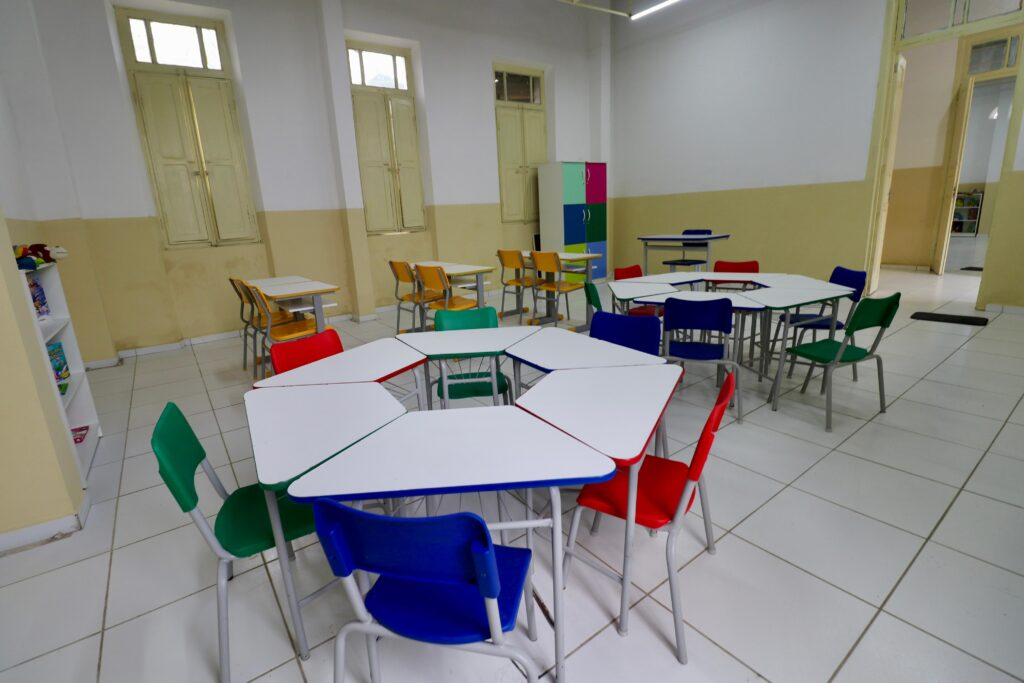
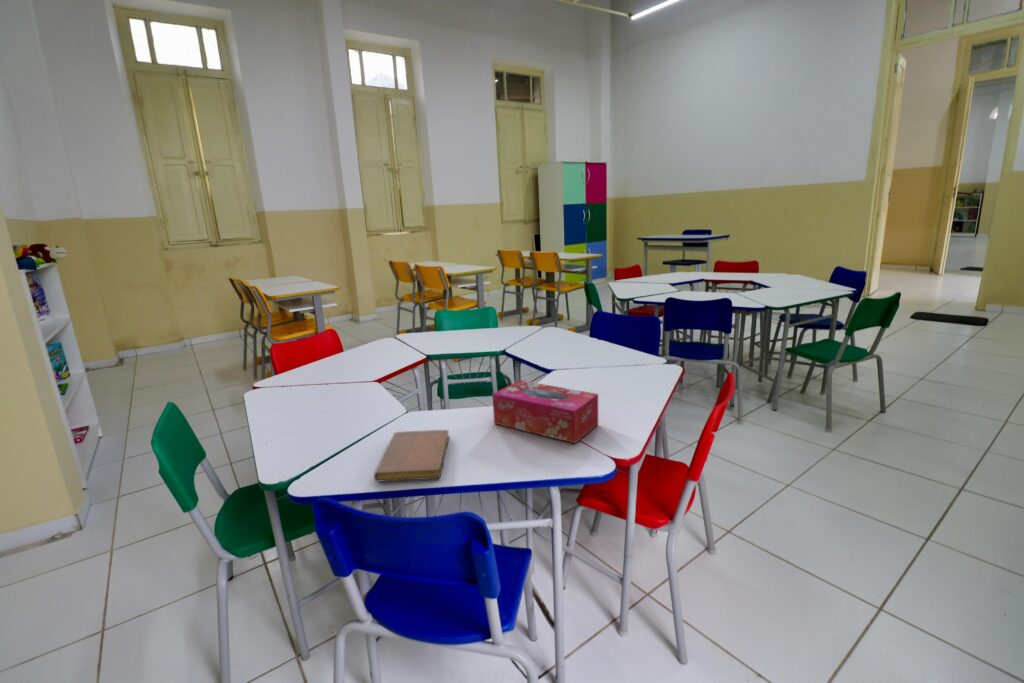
+ notebook [373,429,450,483]
+ tissue box [491,379,599,444]
